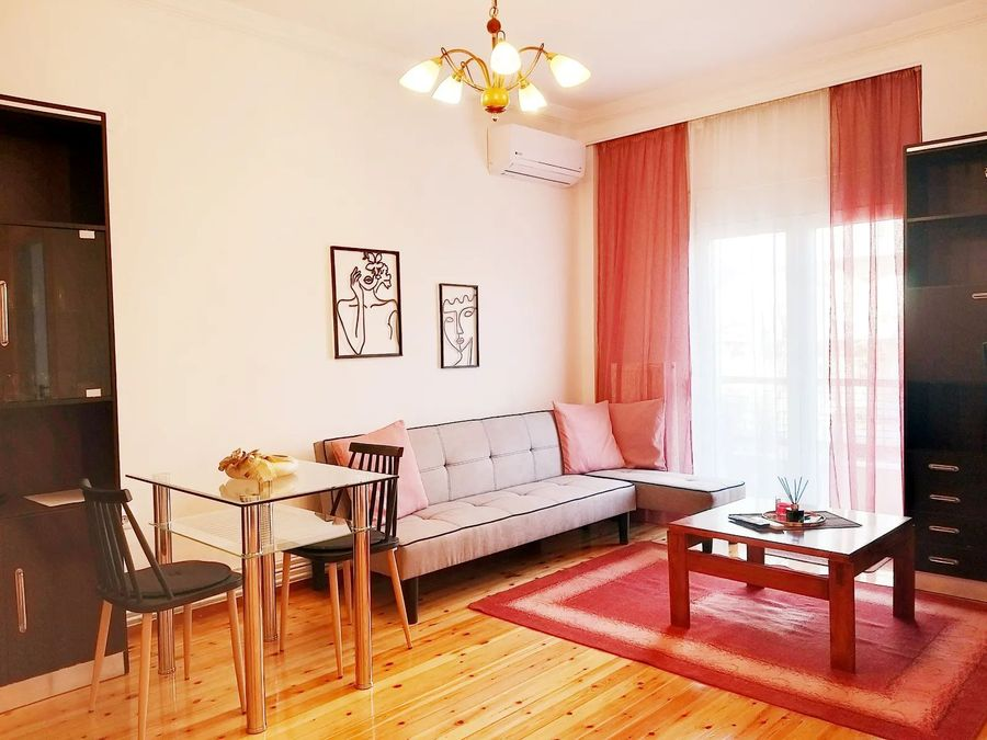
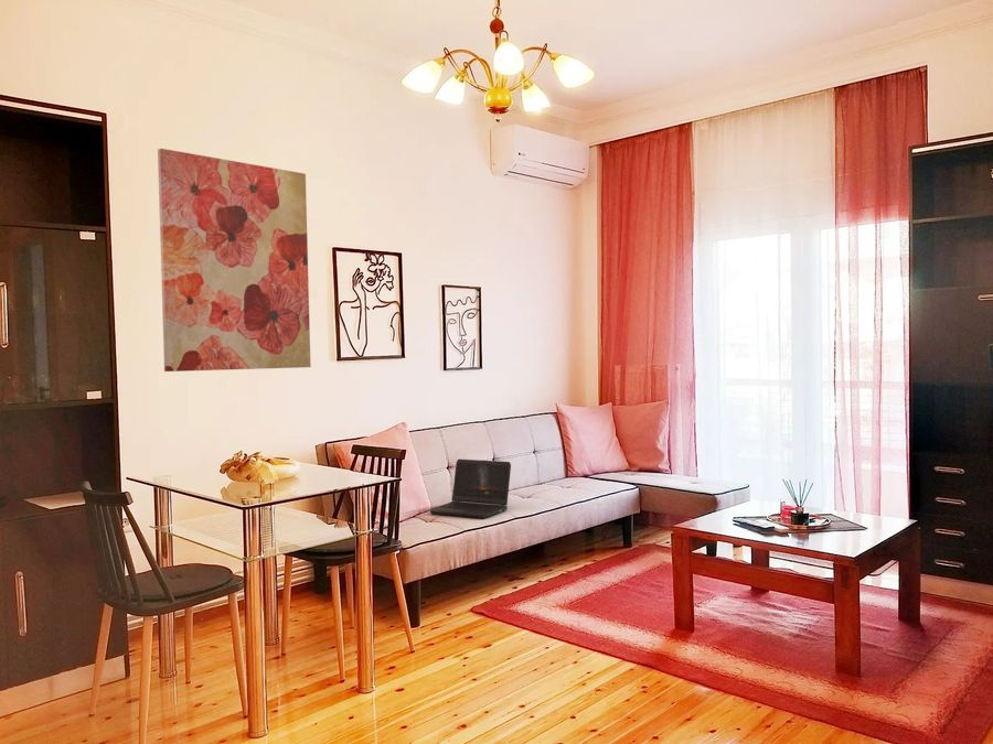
+ laptop computer [428,459,512,519]
+ wall art [157,148,312,373]
